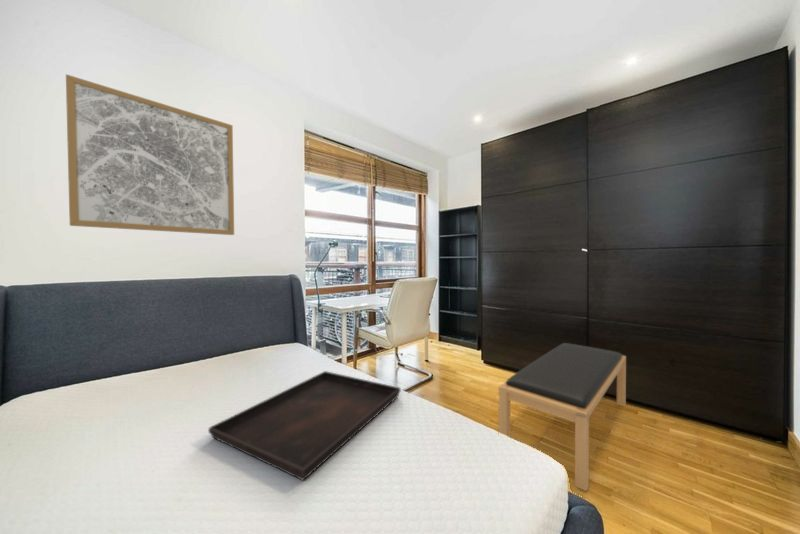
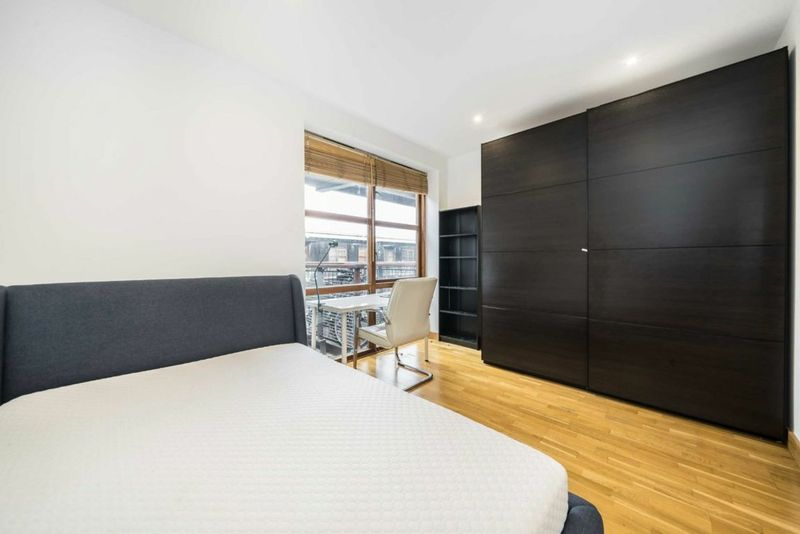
- serving tray [208,370,402,481]
- bench [498,342,627,492]
- wall art [65,73,235,236]
